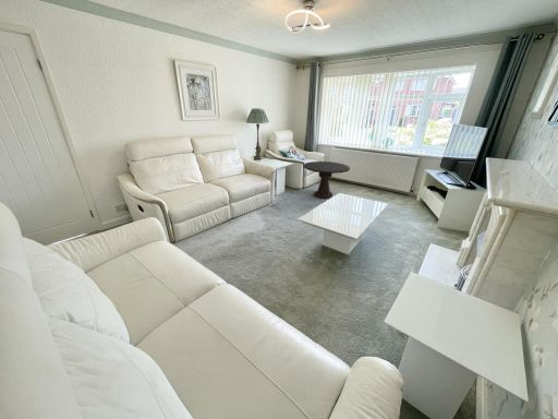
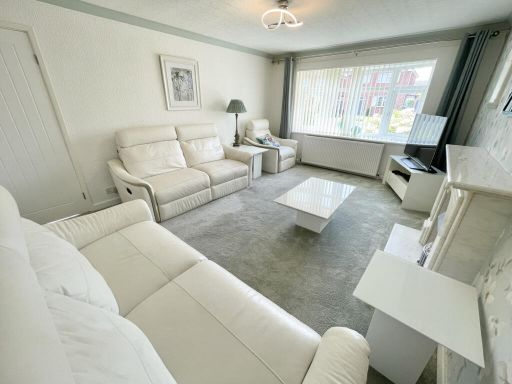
- side table [303,160,351,200]
